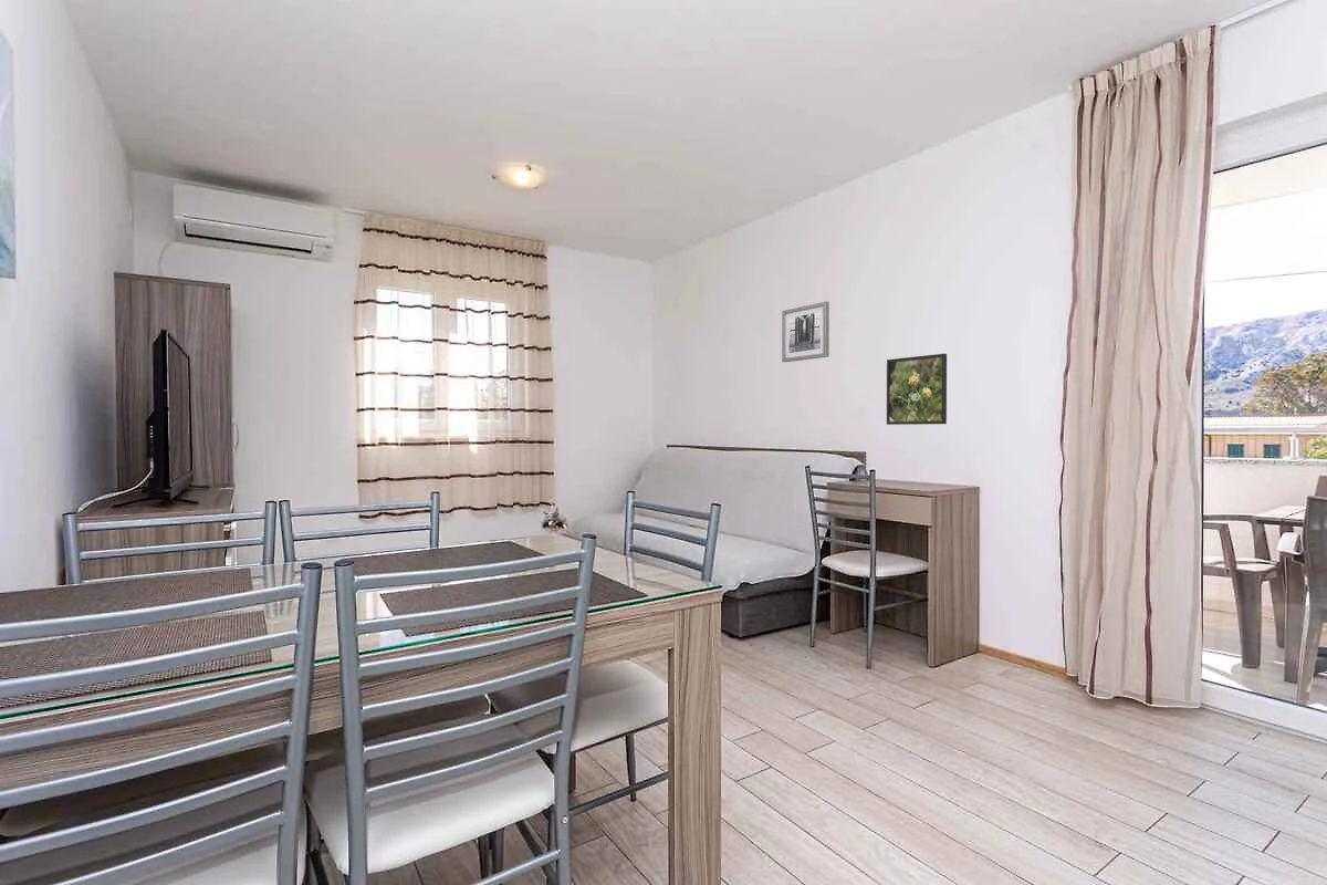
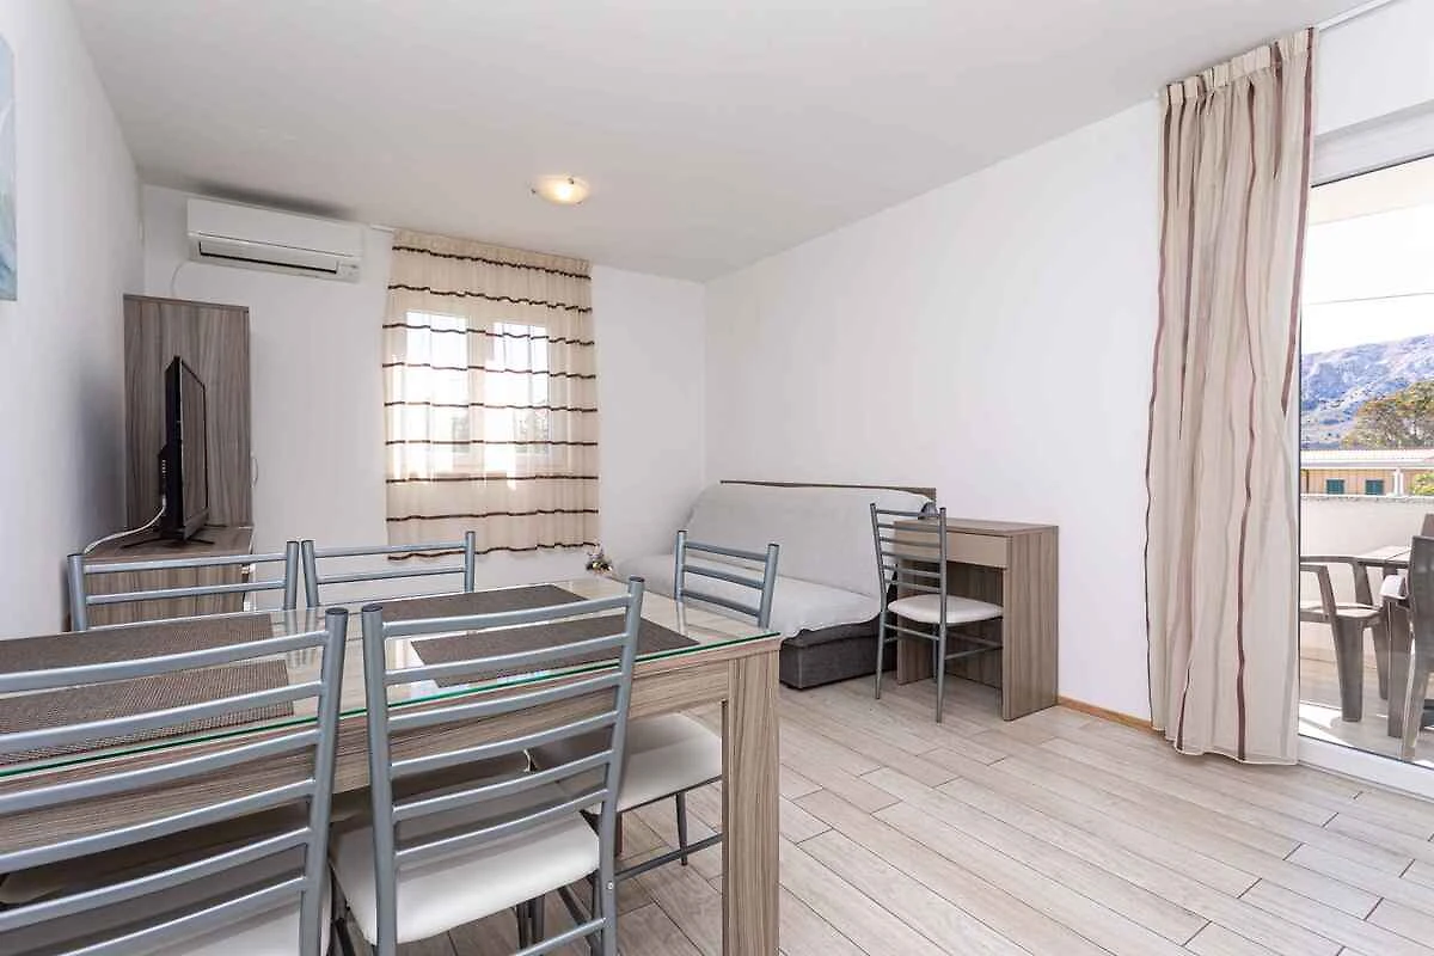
- wall art [781,301,830,363]
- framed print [886,353,948,426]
